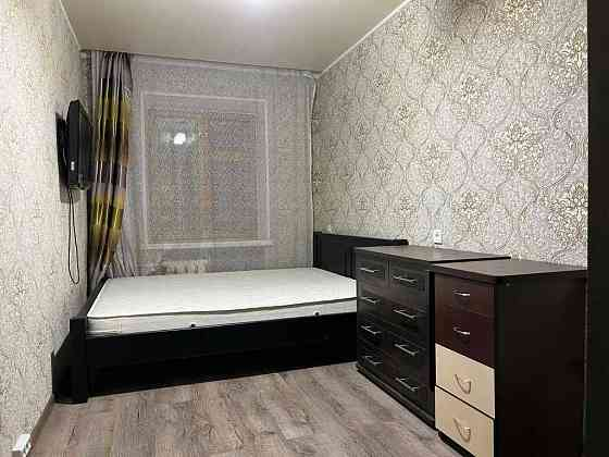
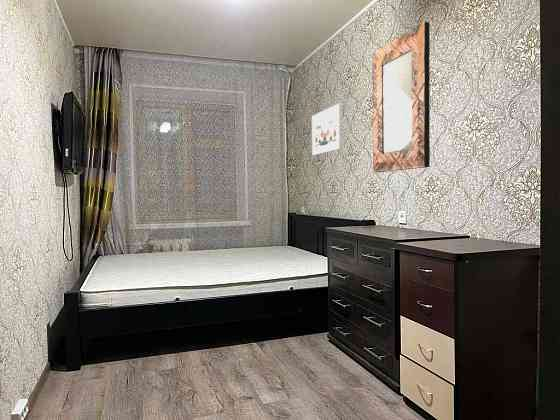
+ home mirror [372,21,431,173]
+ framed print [311,103,342,156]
